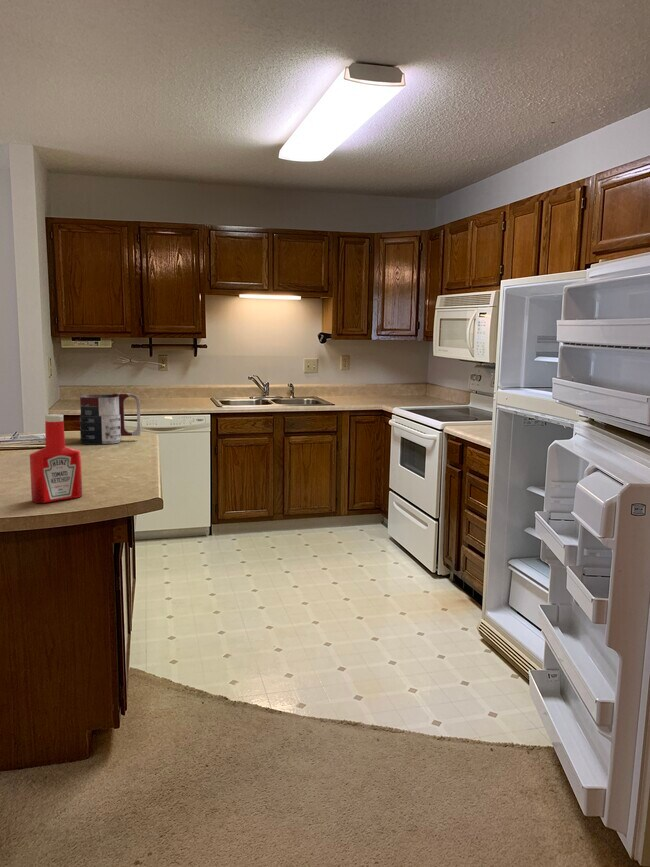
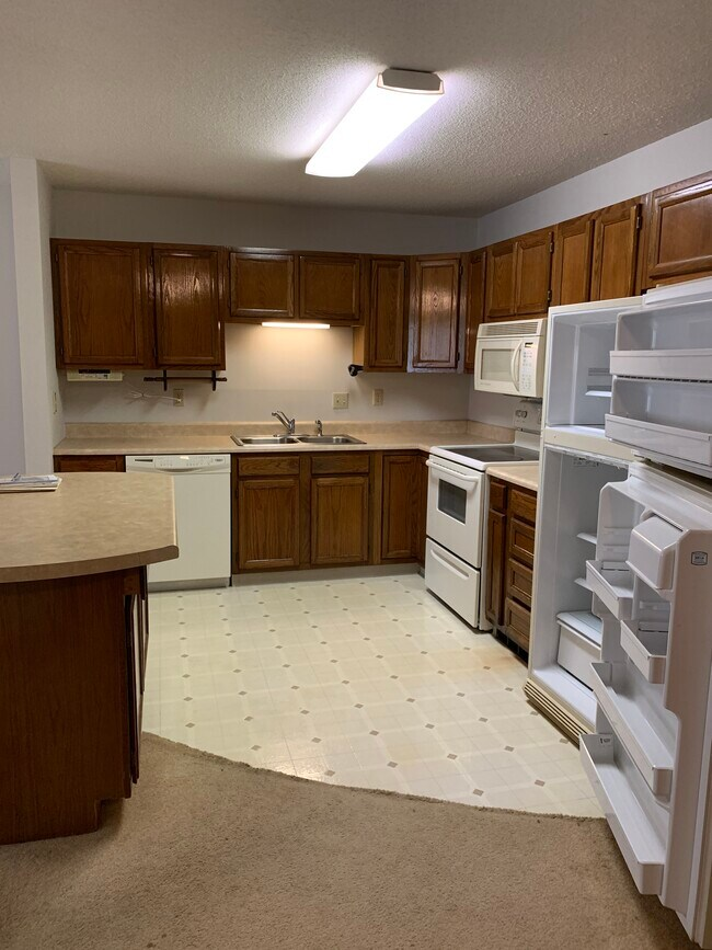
- mug [79,392,142,445]
- soap bottle [29,413,83,504]
